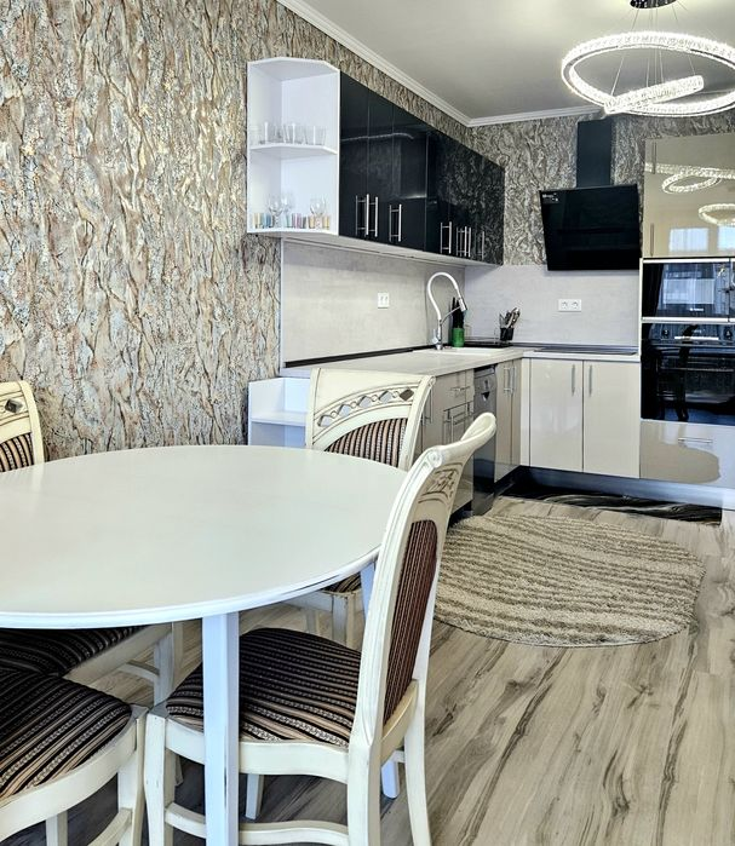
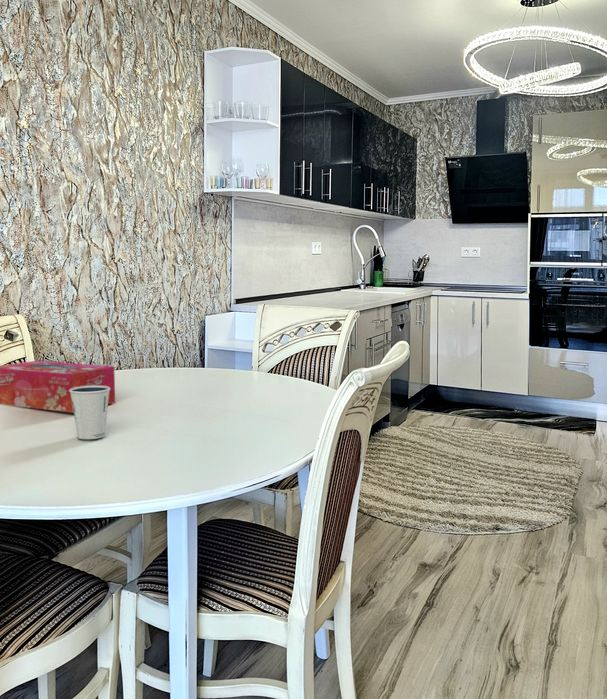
+ tissue box [0,360,116,414]
+ dixie cup [69,386,110,440]
